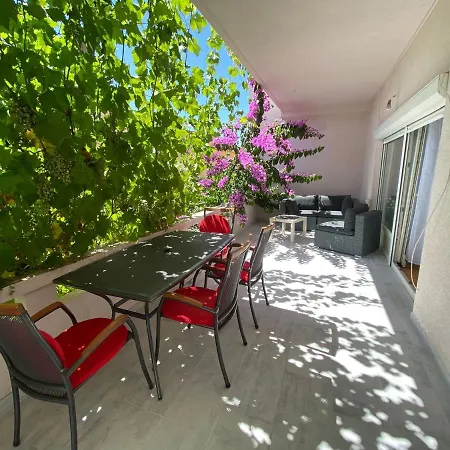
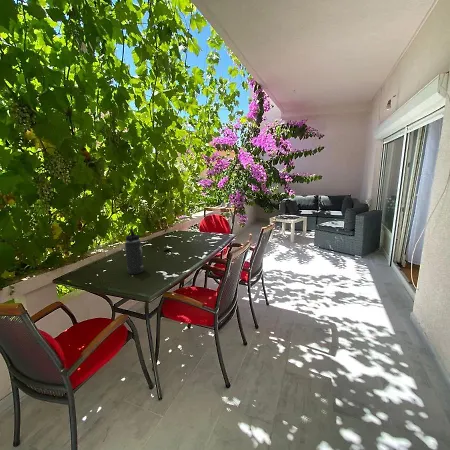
+ thermos bottle [124,228,145,275]
